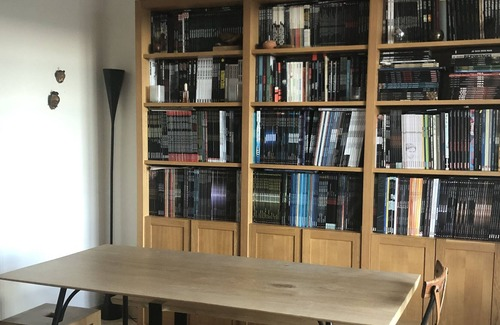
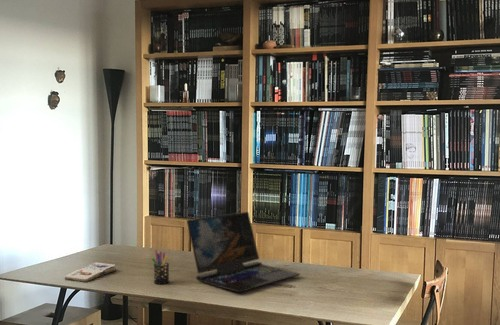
+ laptop [186,211,301,293]
+ paperback book [64,262,117,283]
+ pen holder [151,249,170,285]
